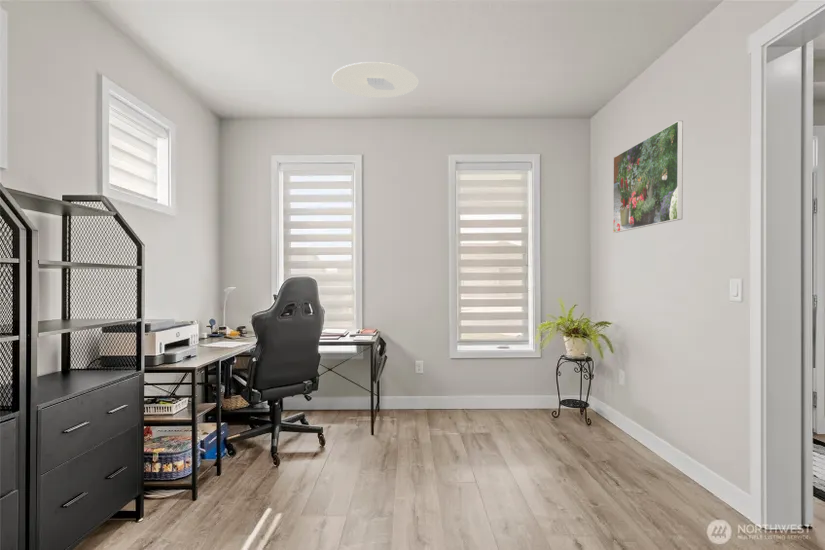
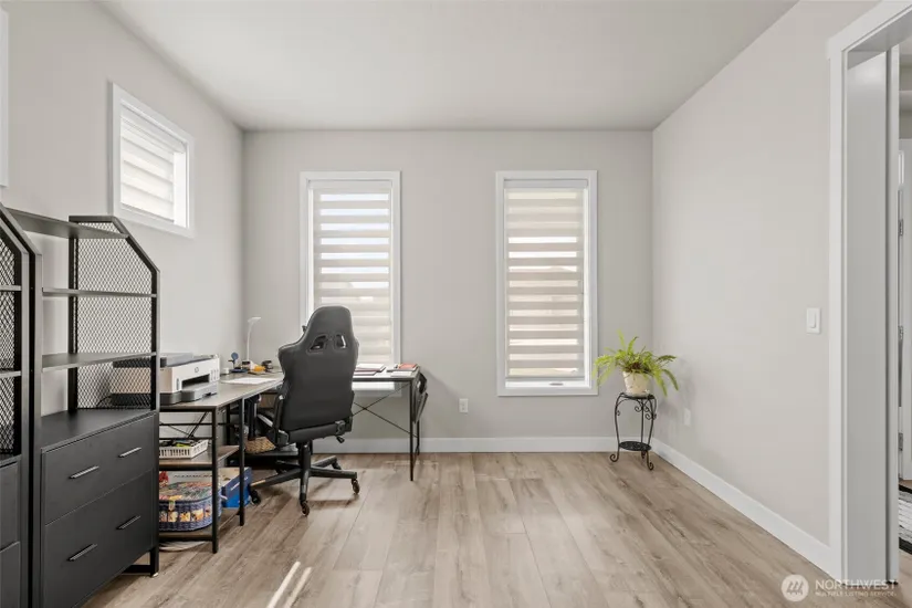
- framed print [612,120,684,234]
- ceiling light [331,61,419,99]
